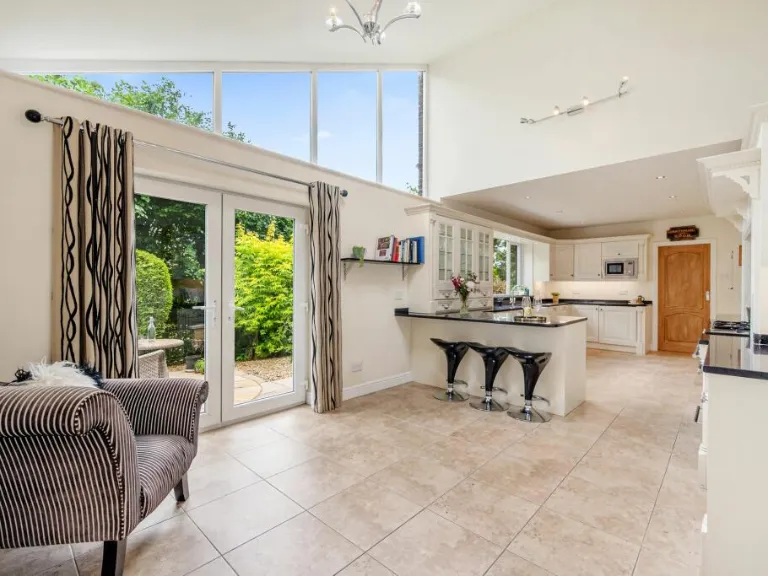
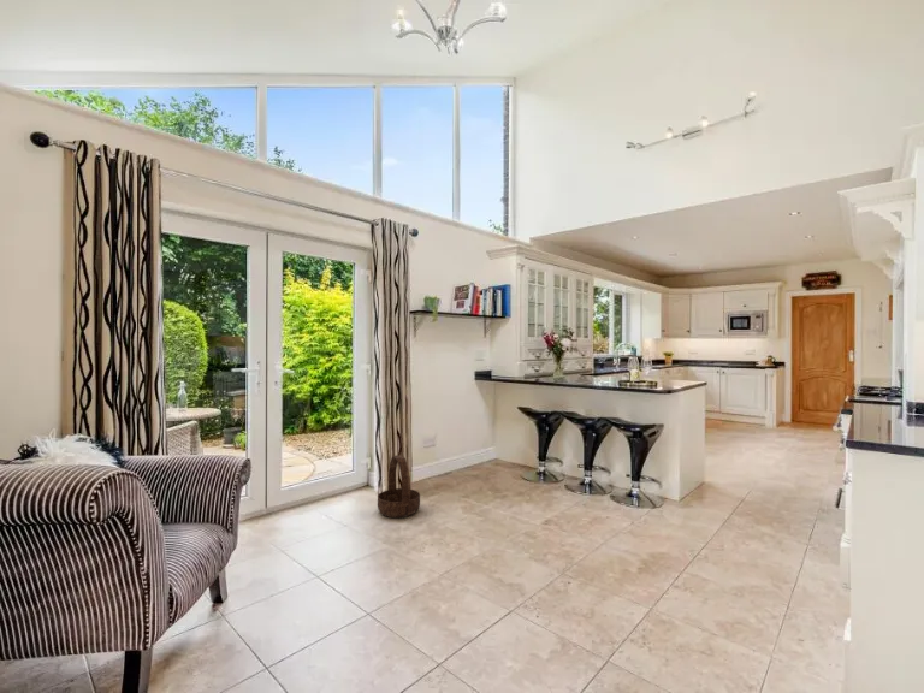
+ basket [377,454,421,519]
